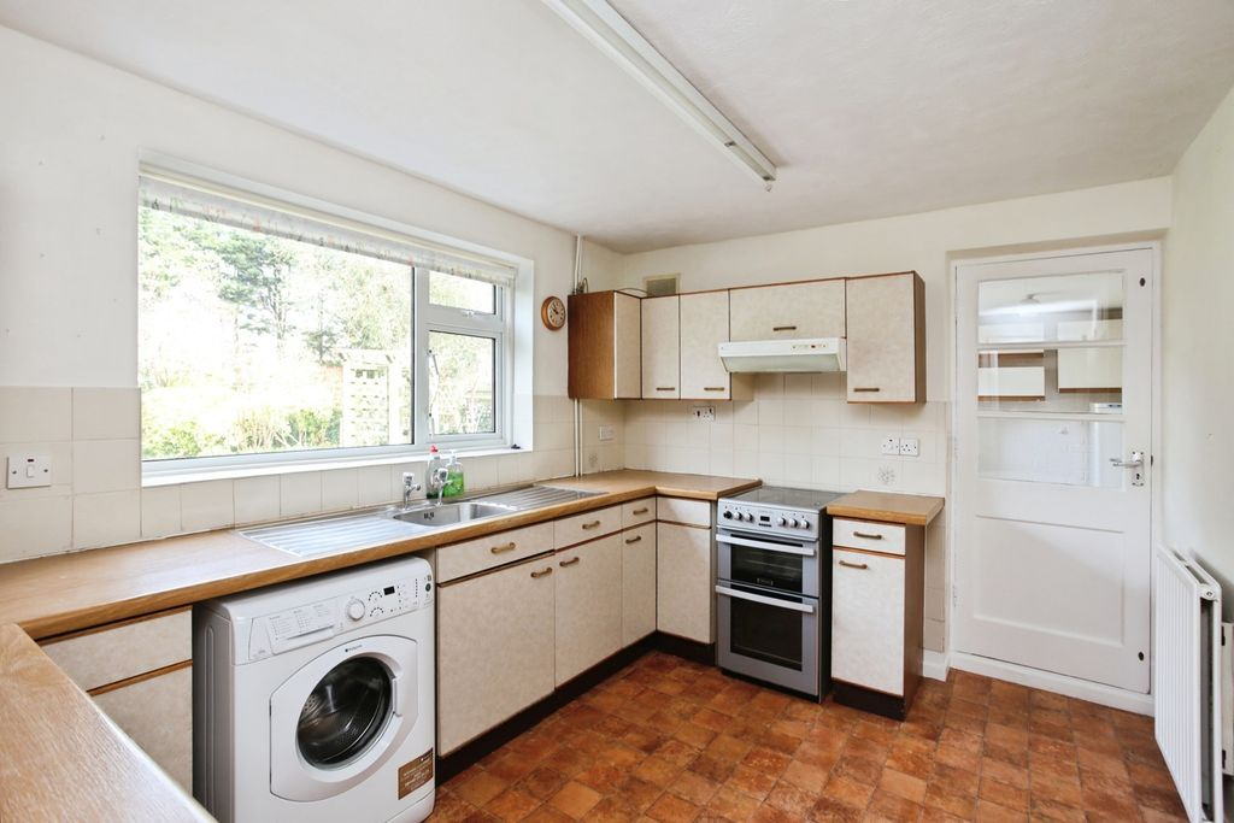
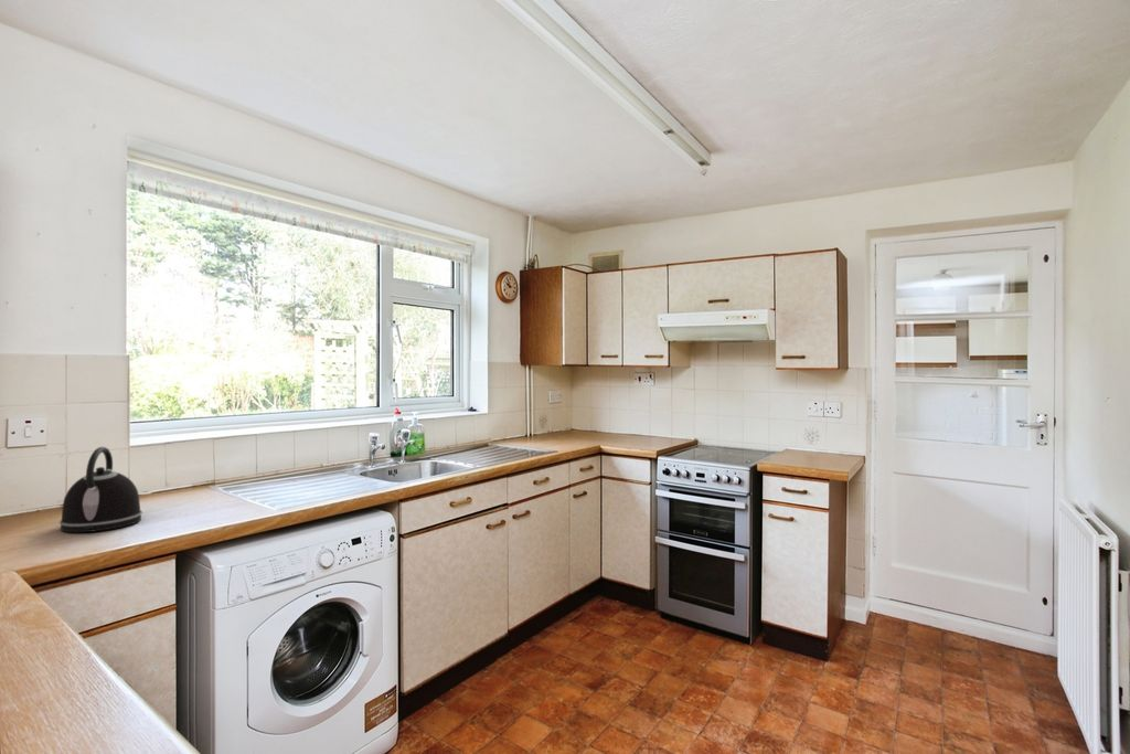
+ kettle [58,446,143,533]
